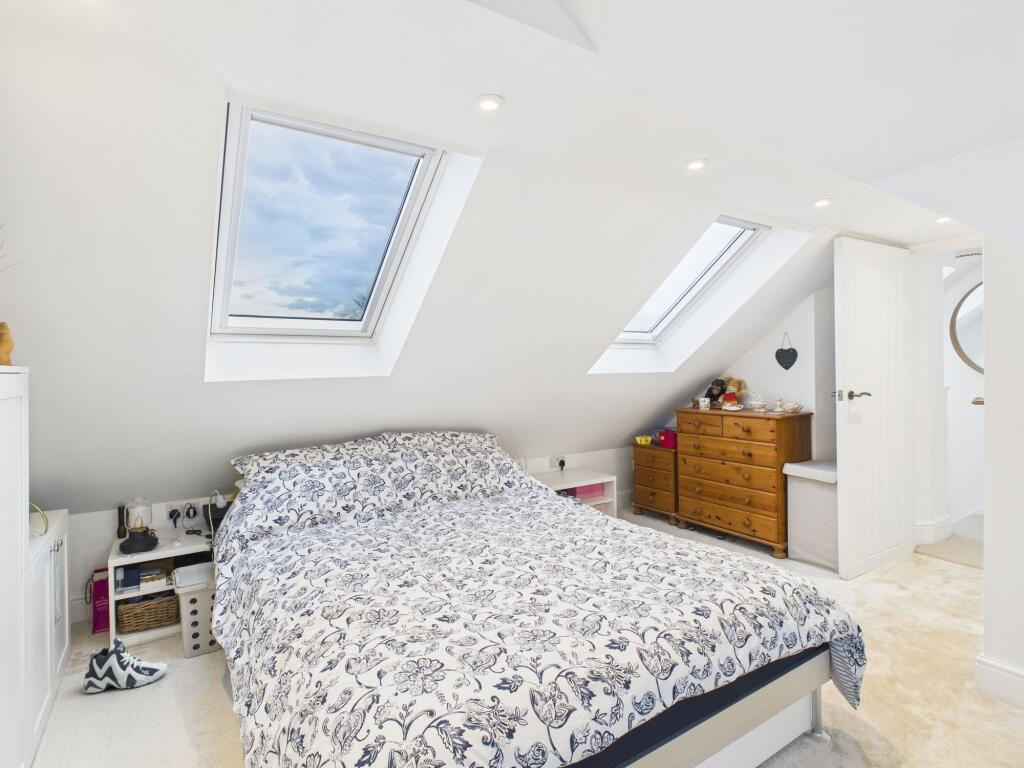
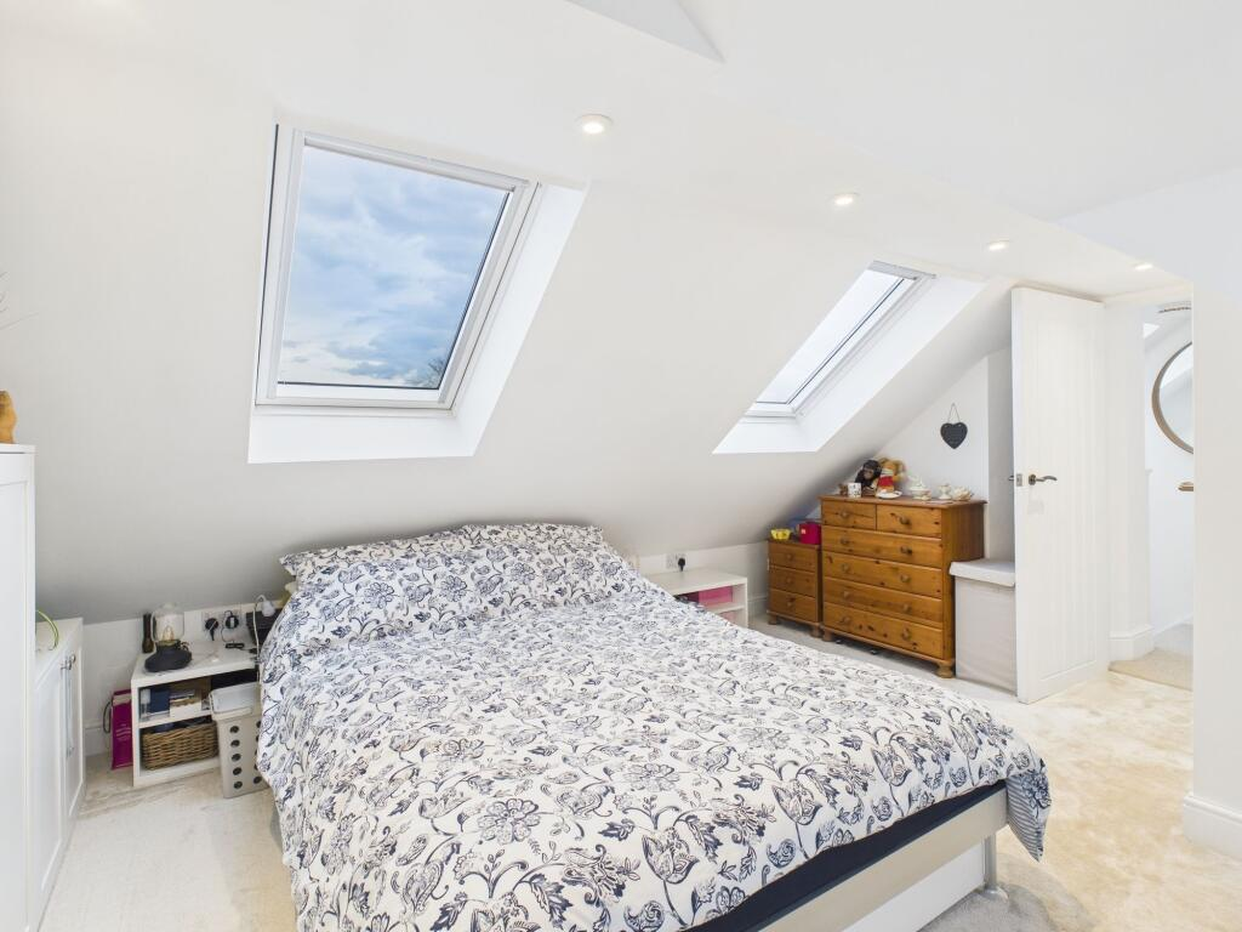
- sneaker [83,637,168,694]
